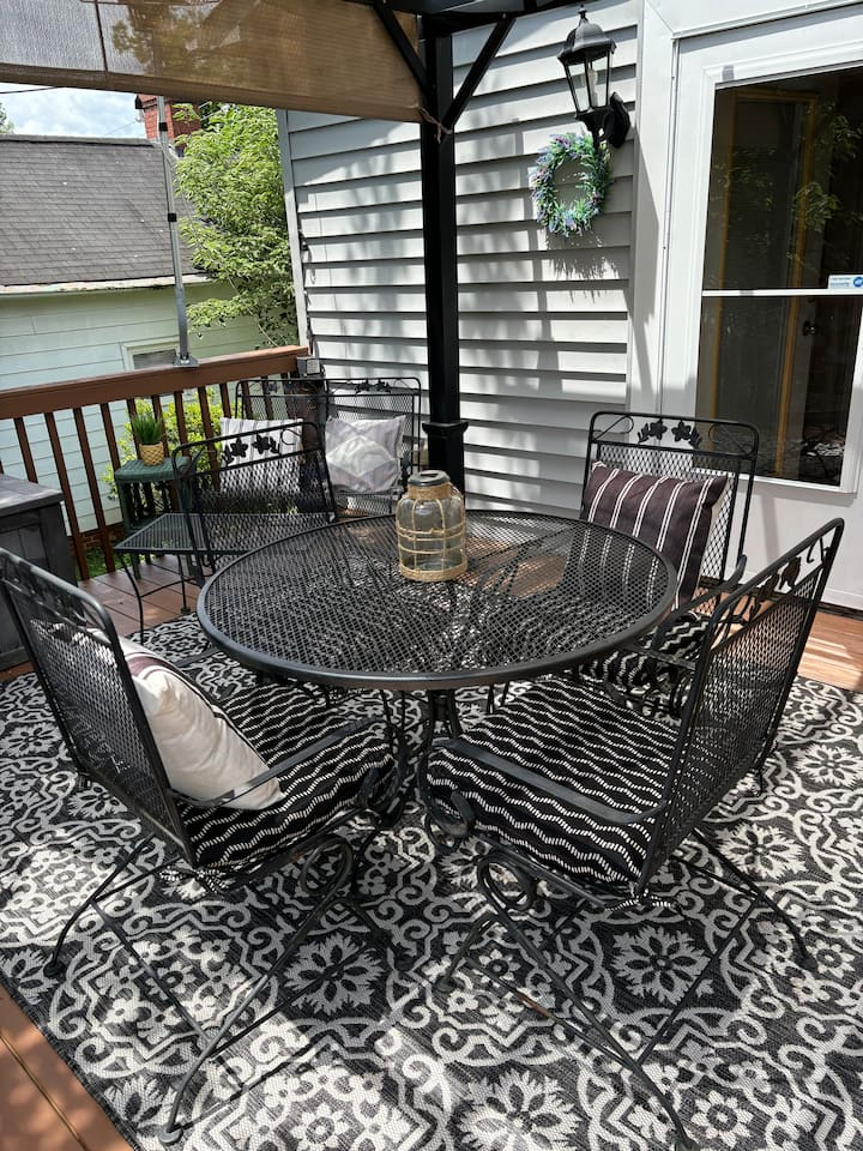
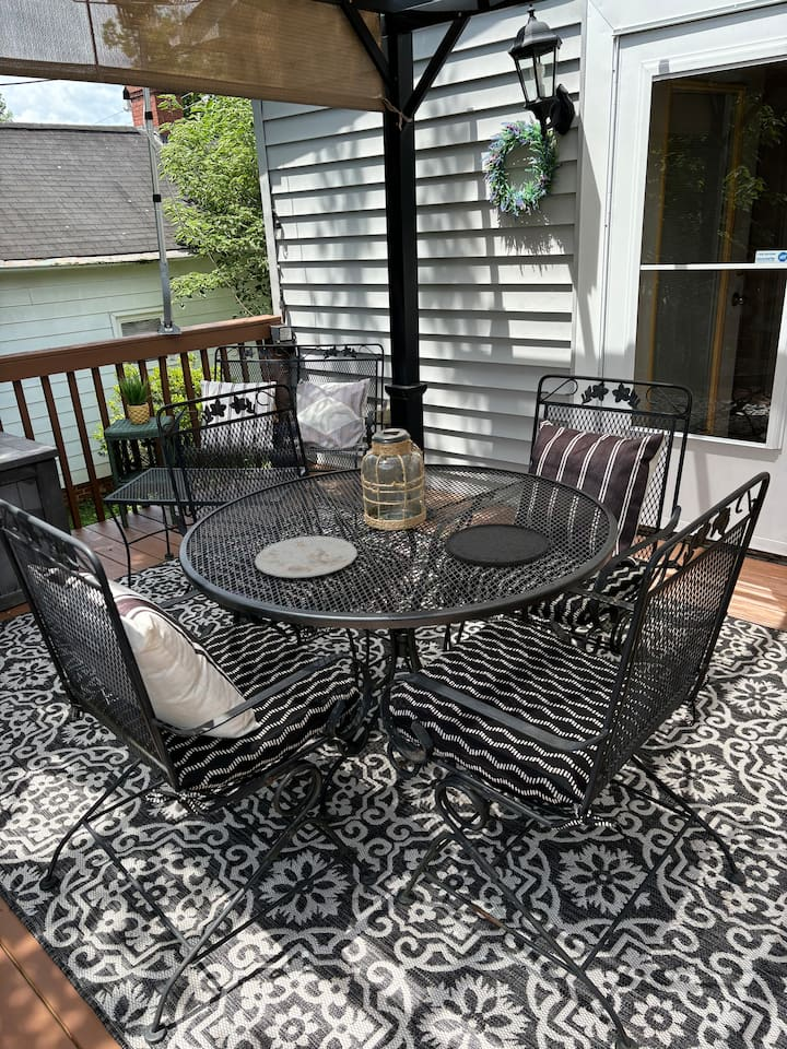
+ plate [445,522,550,567]
+ plate [254,535,359,579]
